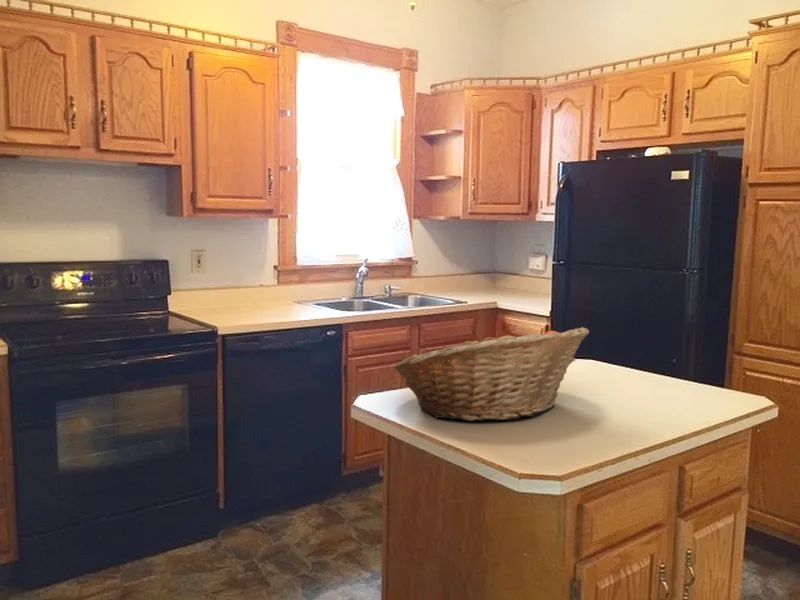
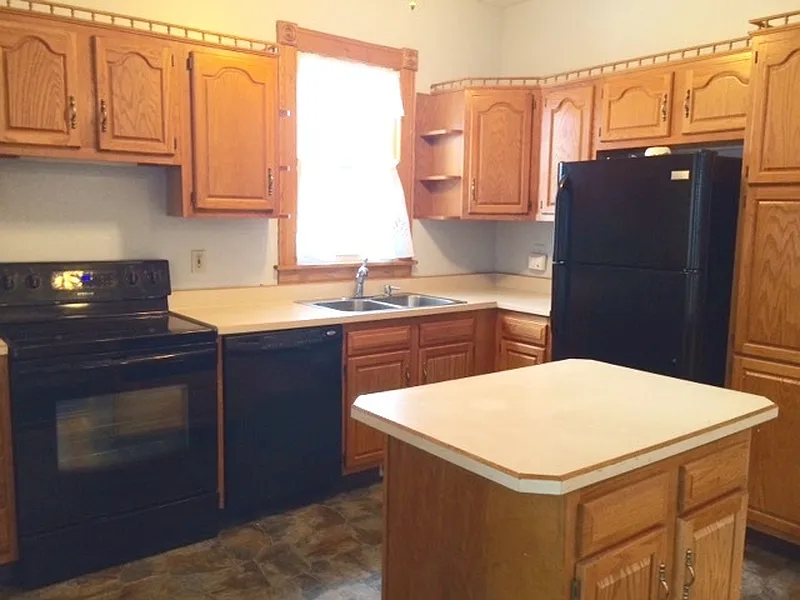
- fruit basket [393,326,590,422]
